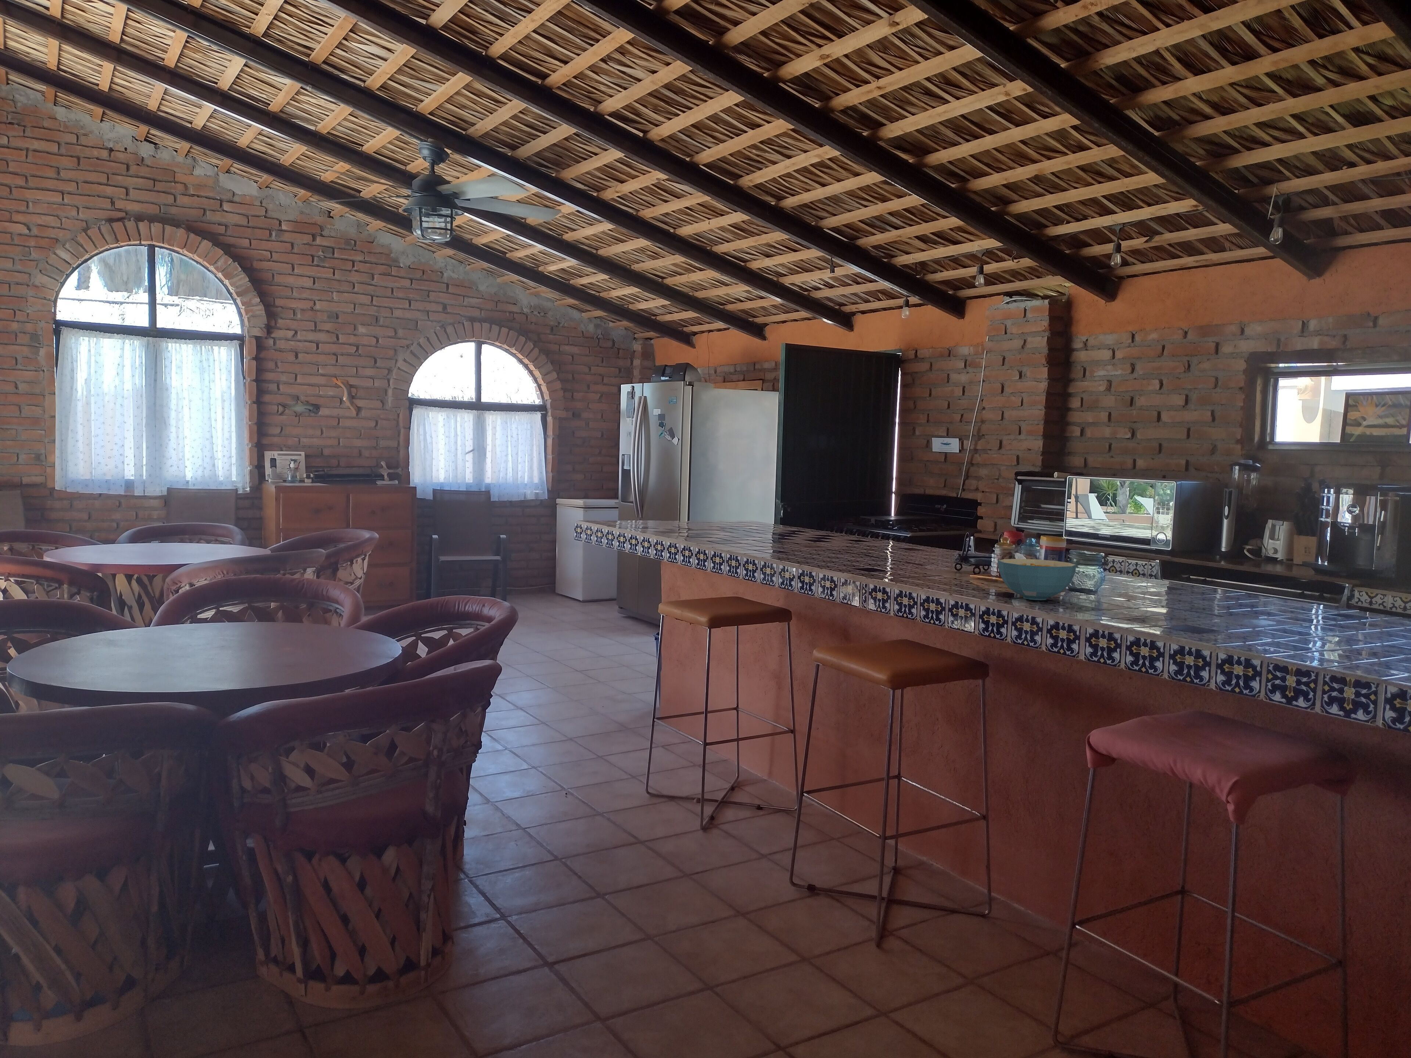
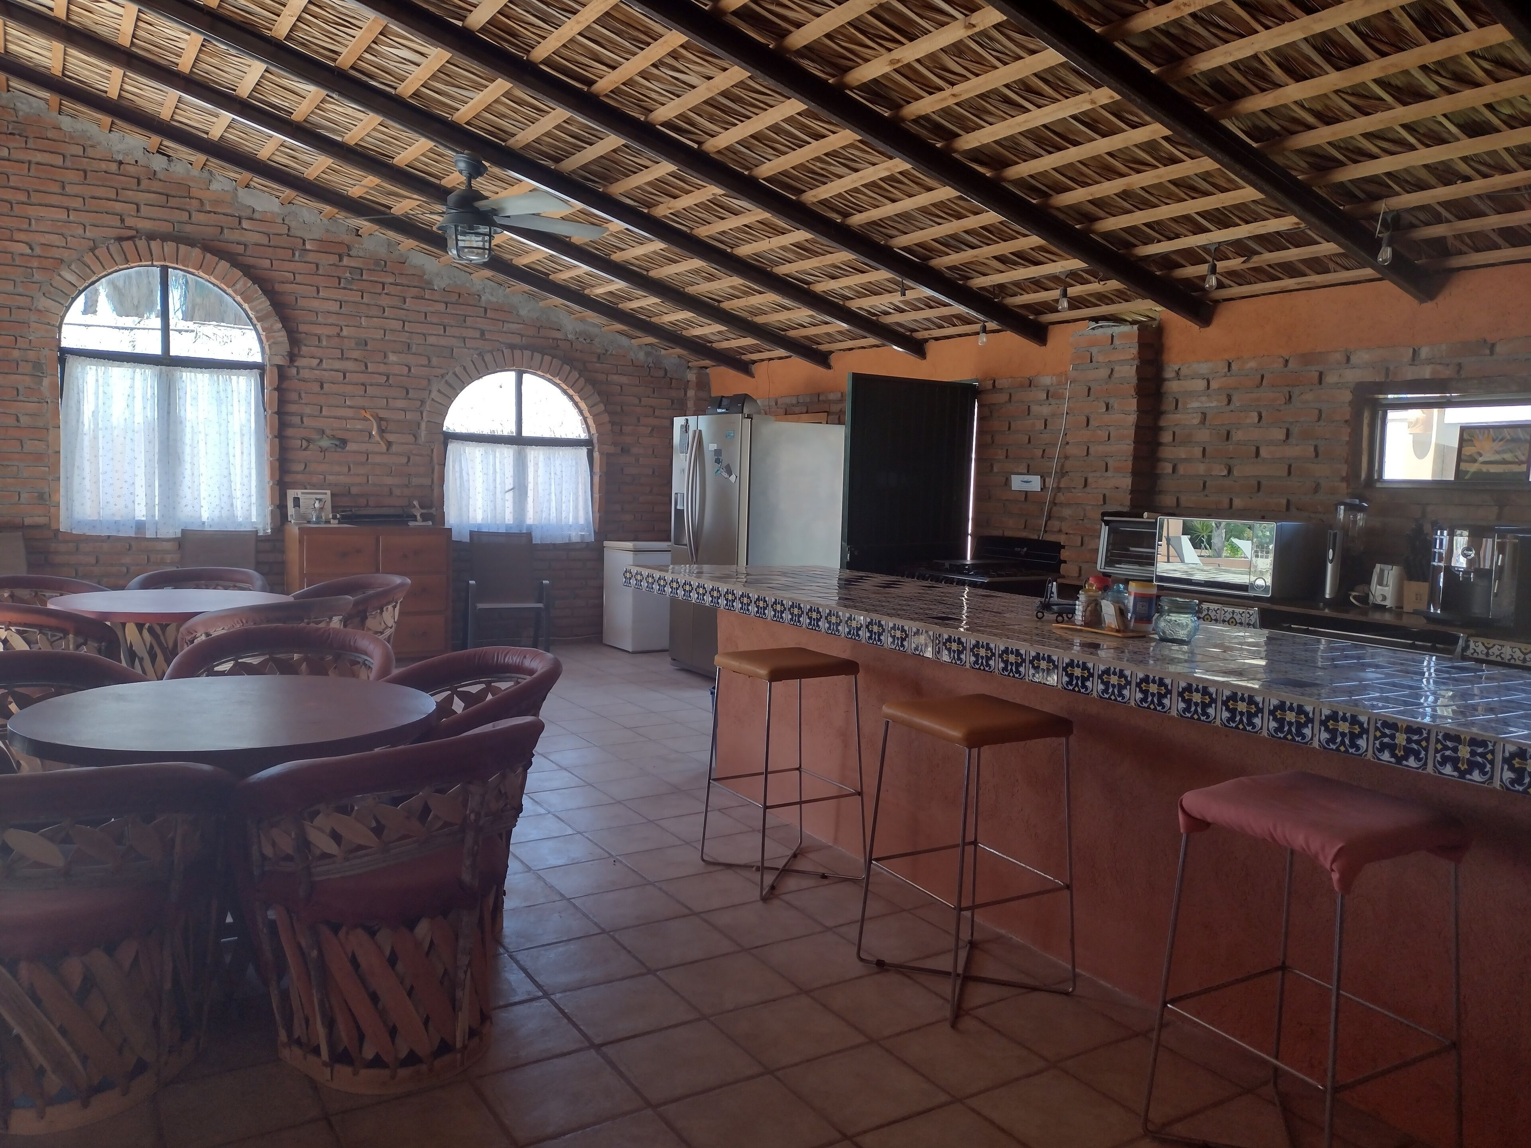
- cereal bowl [998,558,1077,600]
